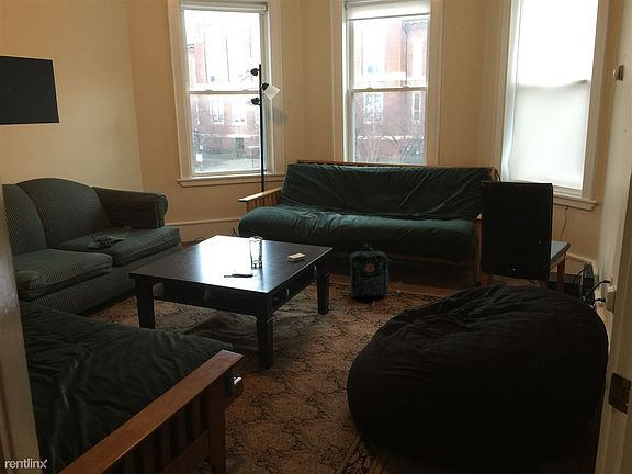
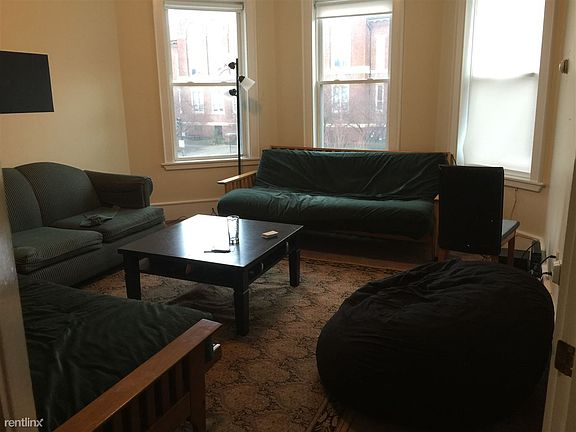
- backpack [349,242,403,309]
